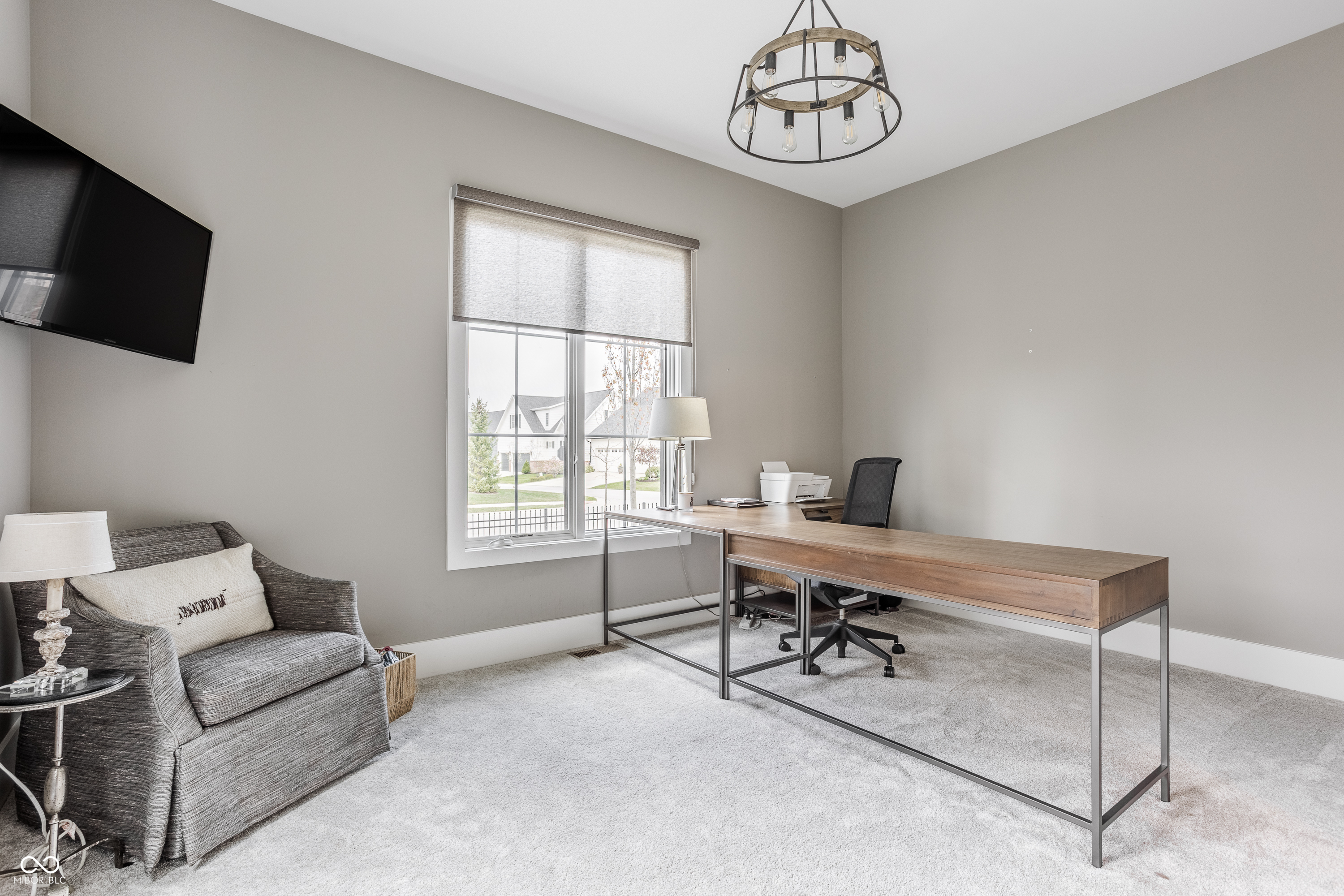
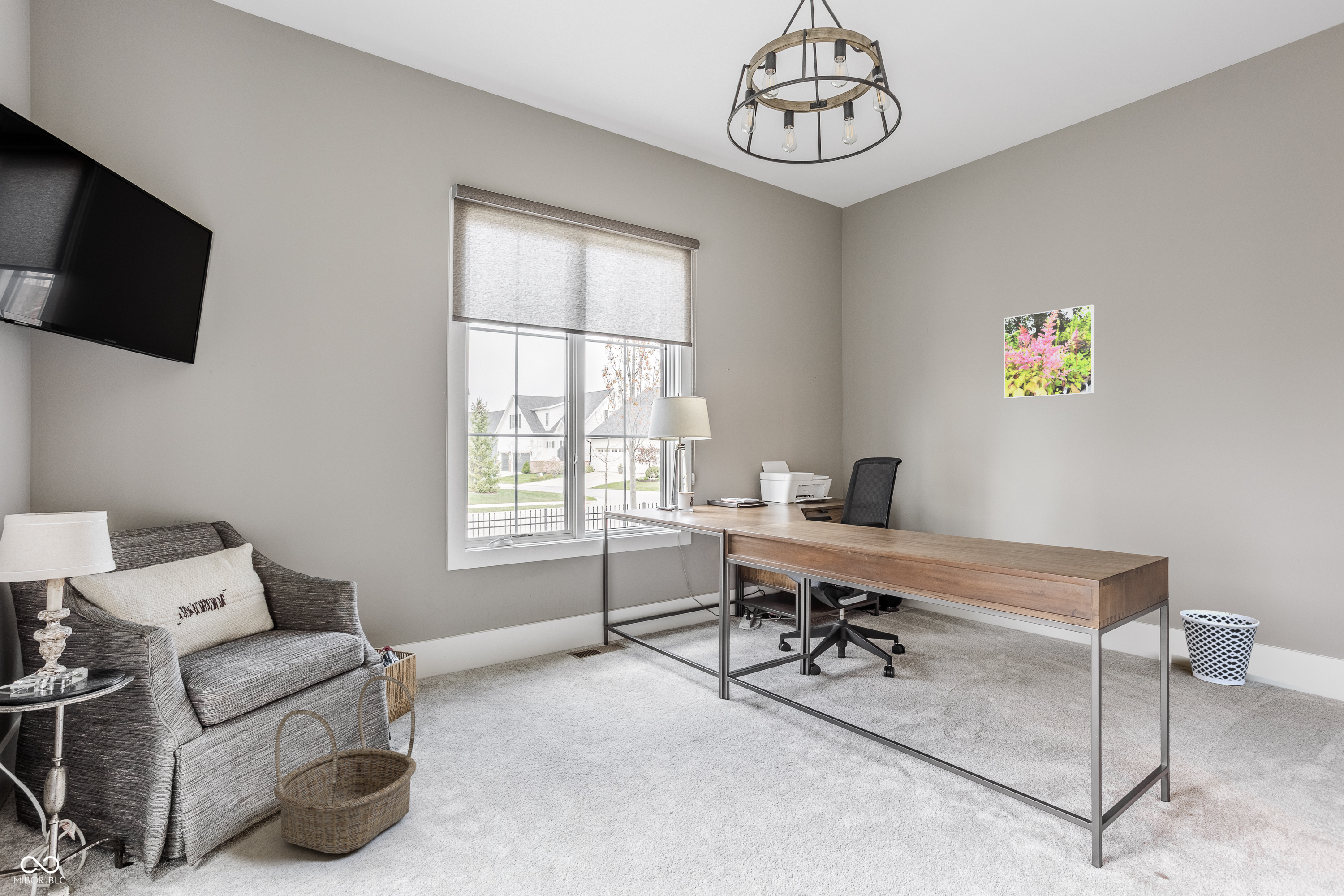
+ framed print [1004,304,1095,399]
+ wastebasket [1179,609,1260,686]
+ basket [274,676,417,854]
